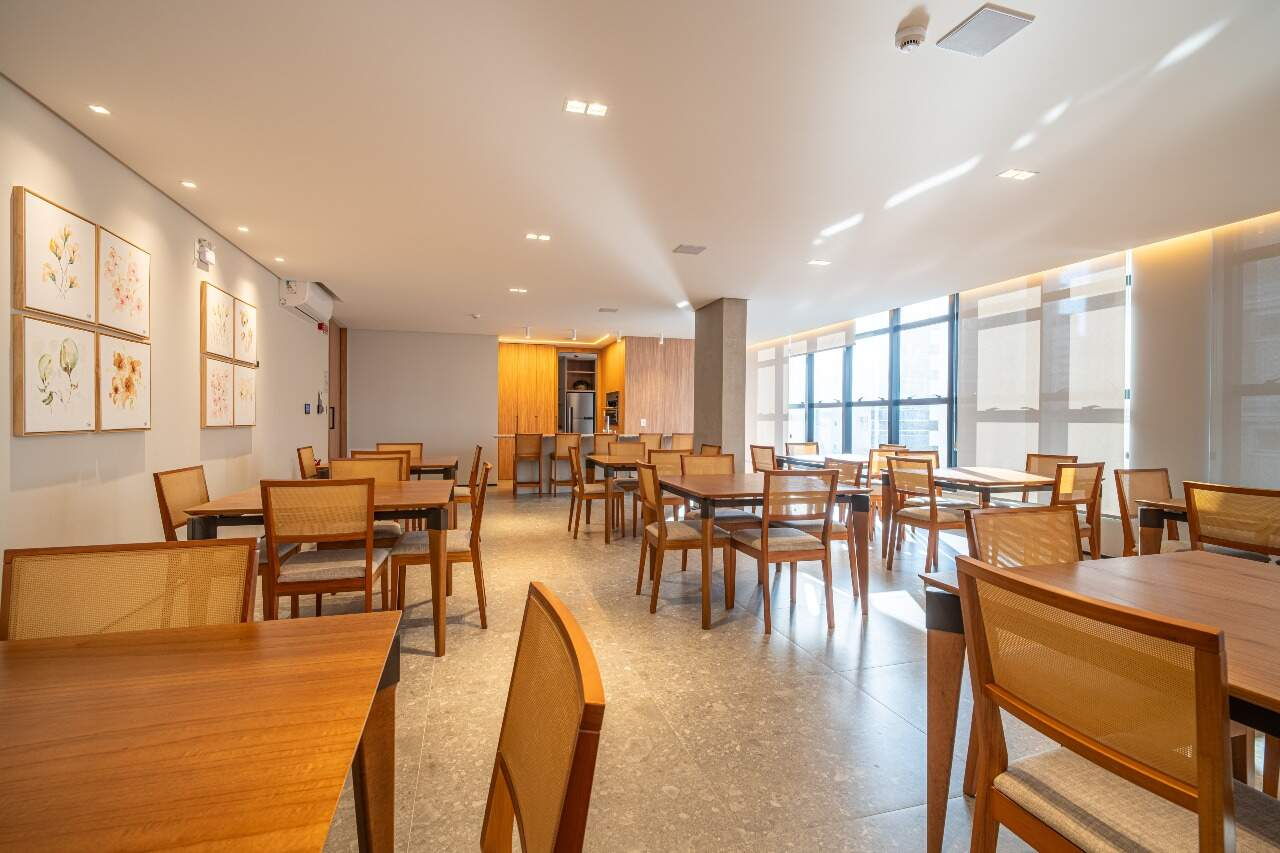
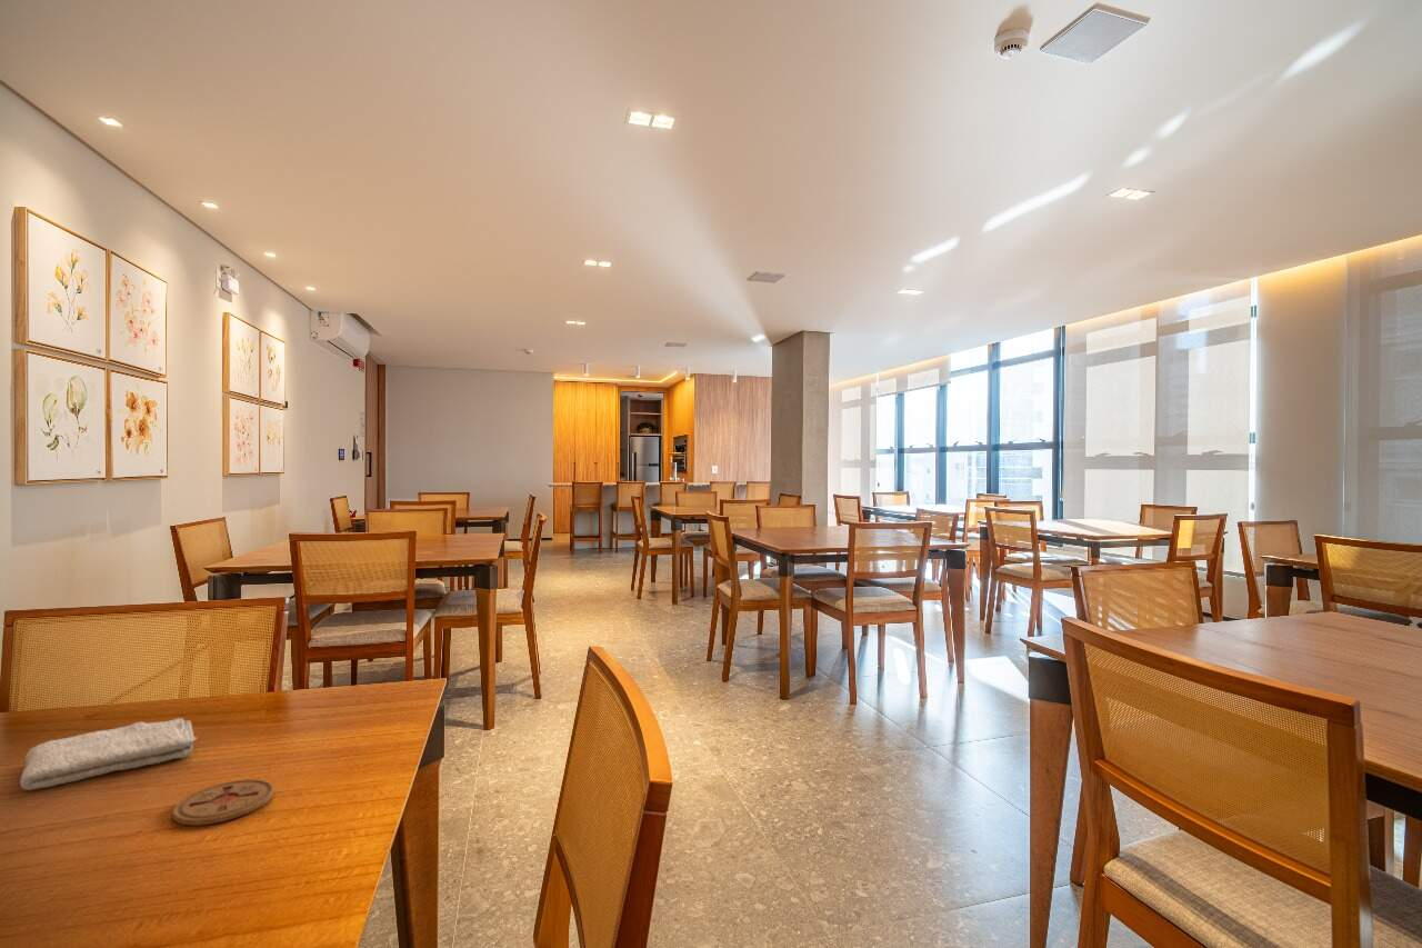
+ coaster [171,778,274,827]
+ washcloth [19,717,198,791]
